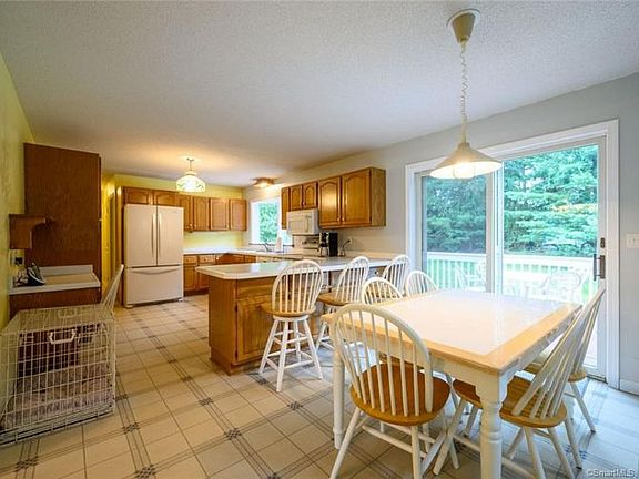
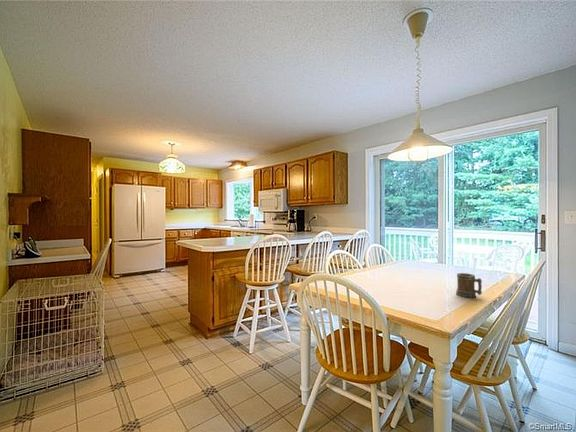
+ mug [455,272,483,298]
